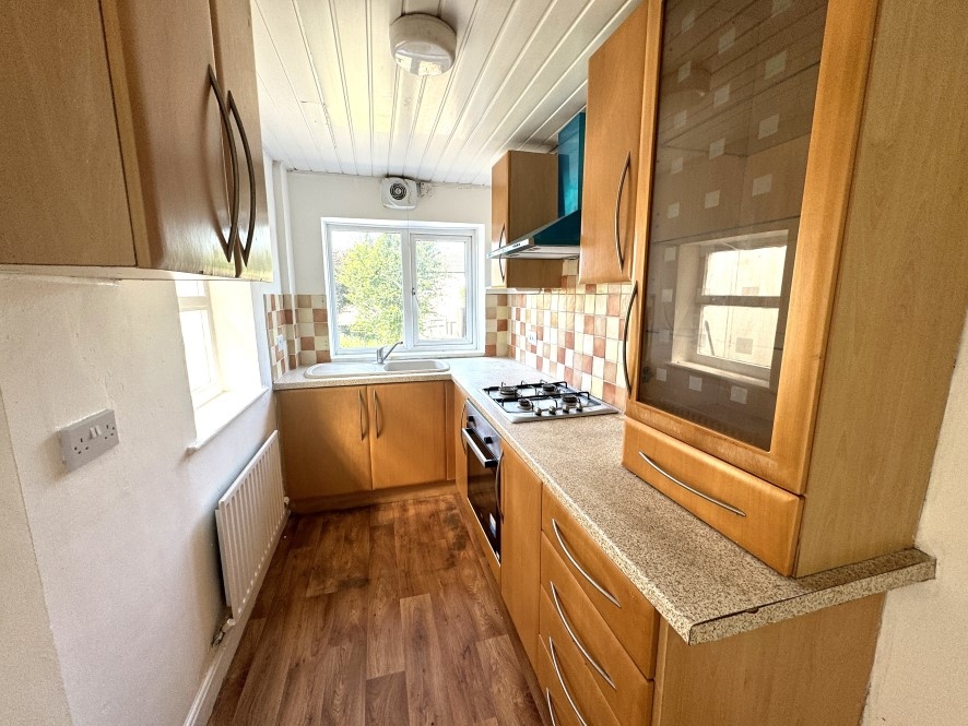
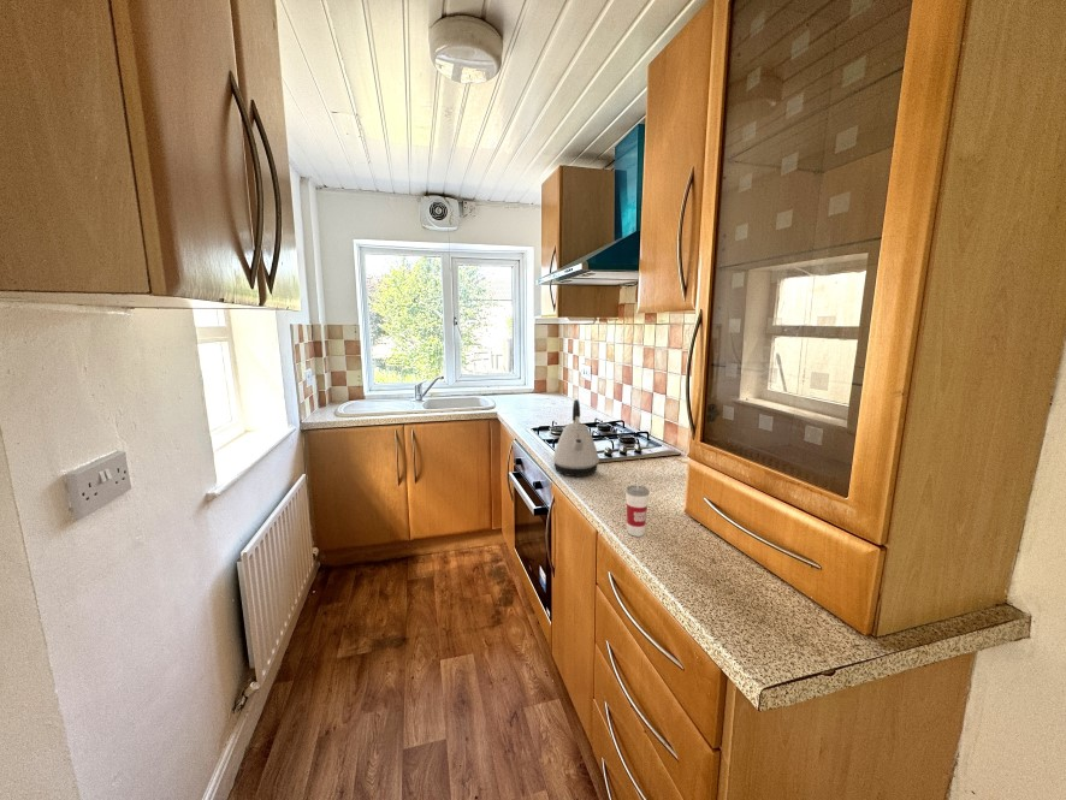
+ cup [624,472,651,538]
+ kettle [551,398,600,478]
